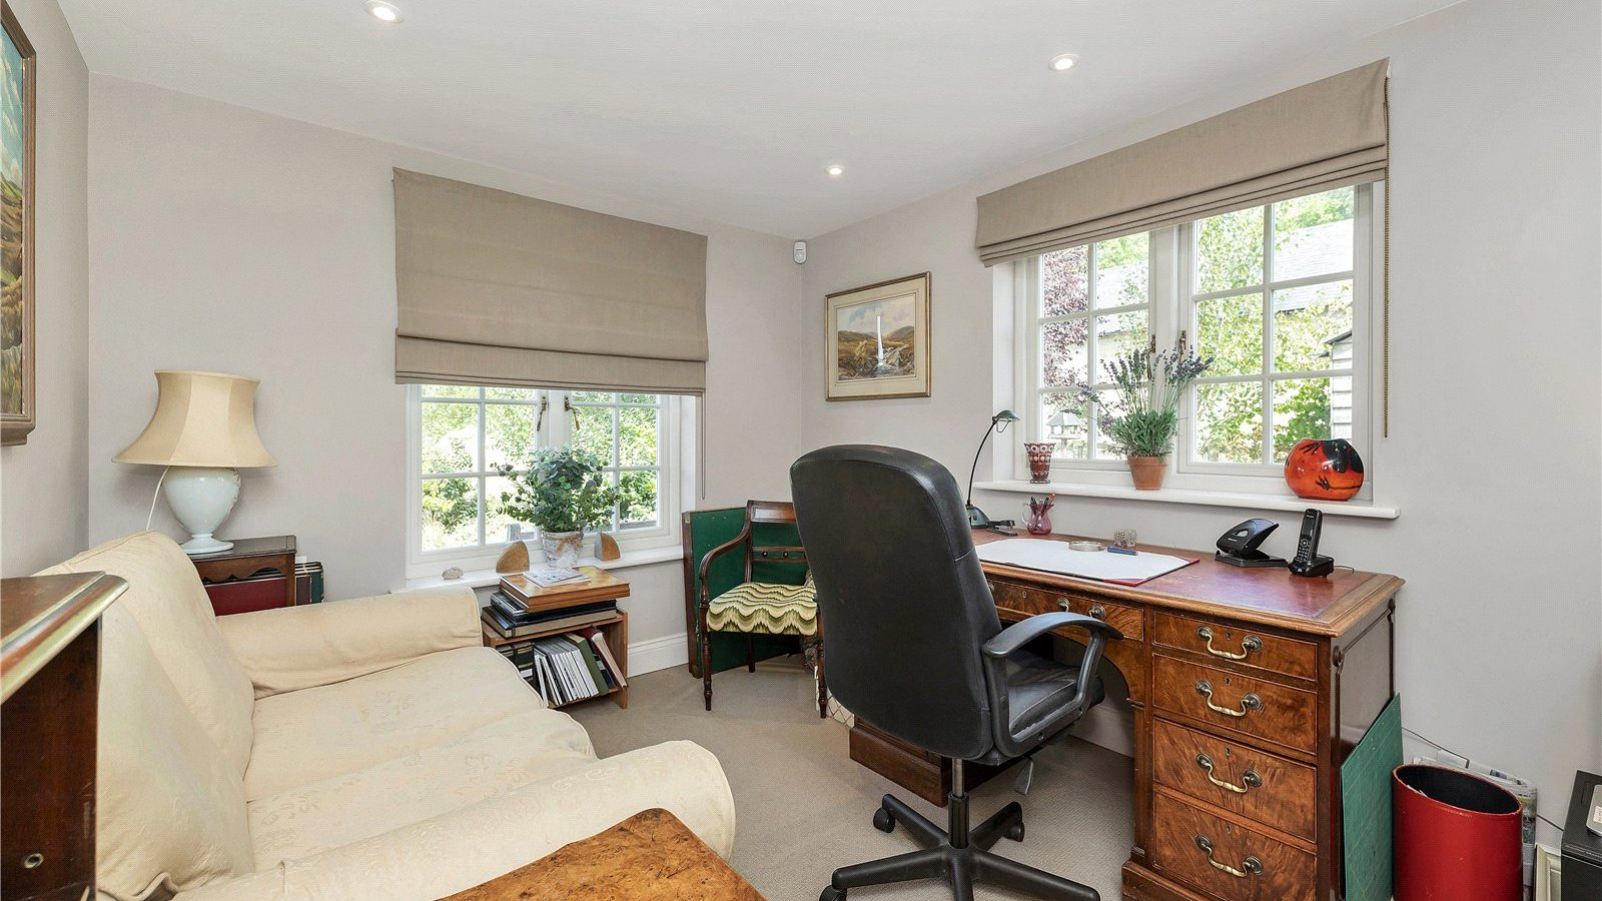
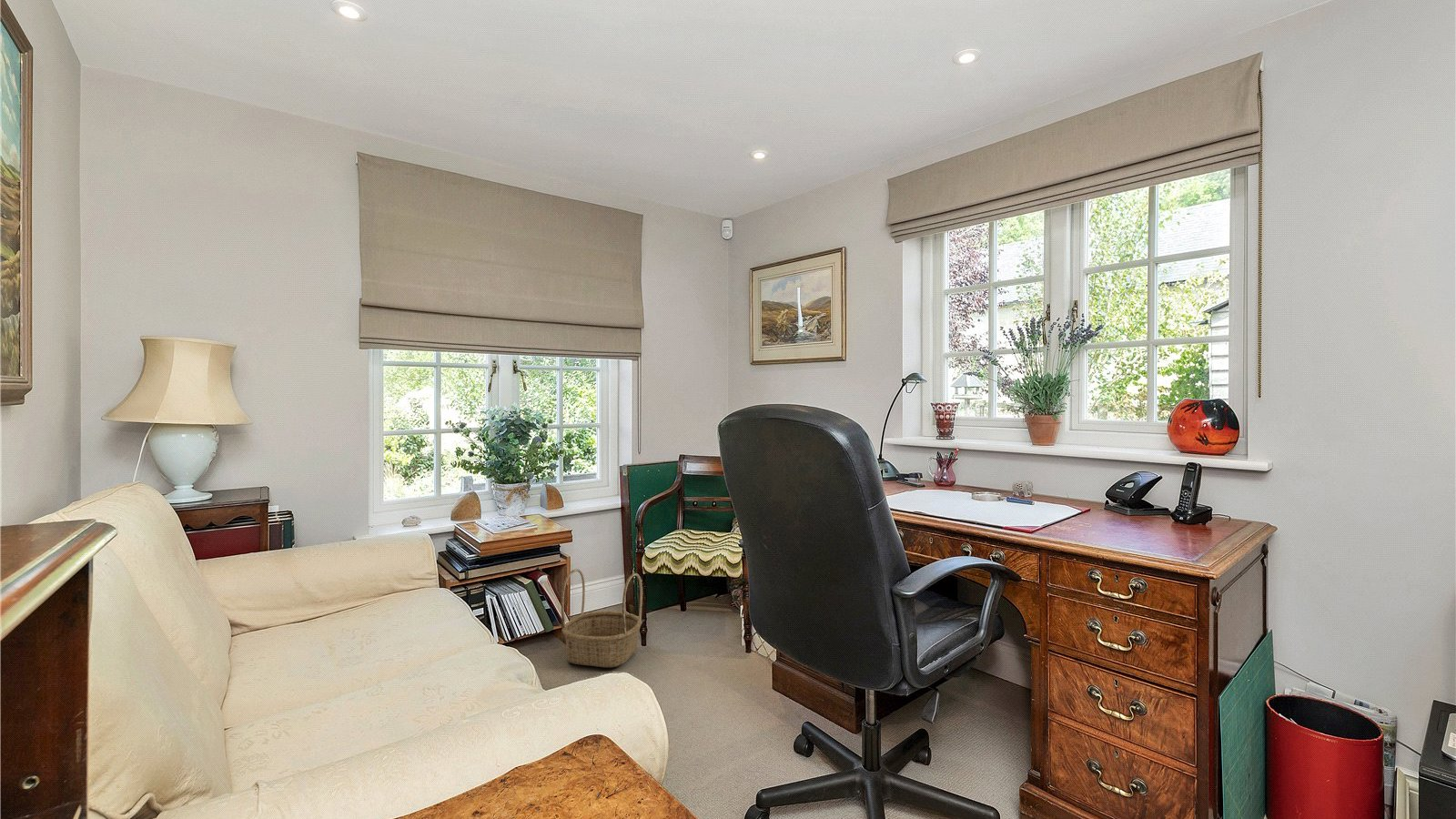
+ basket [561,568,643,668]
